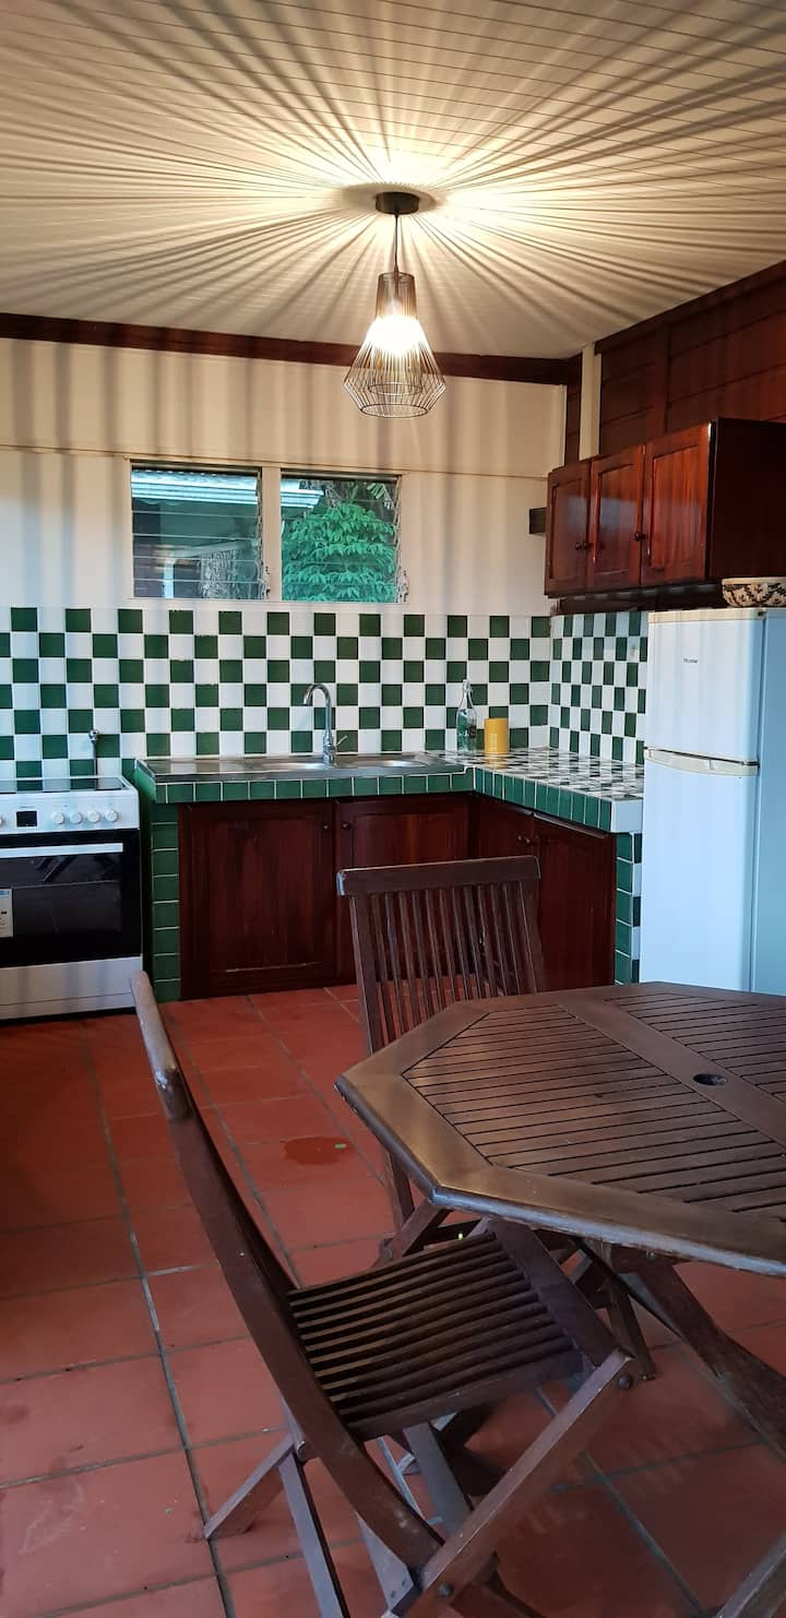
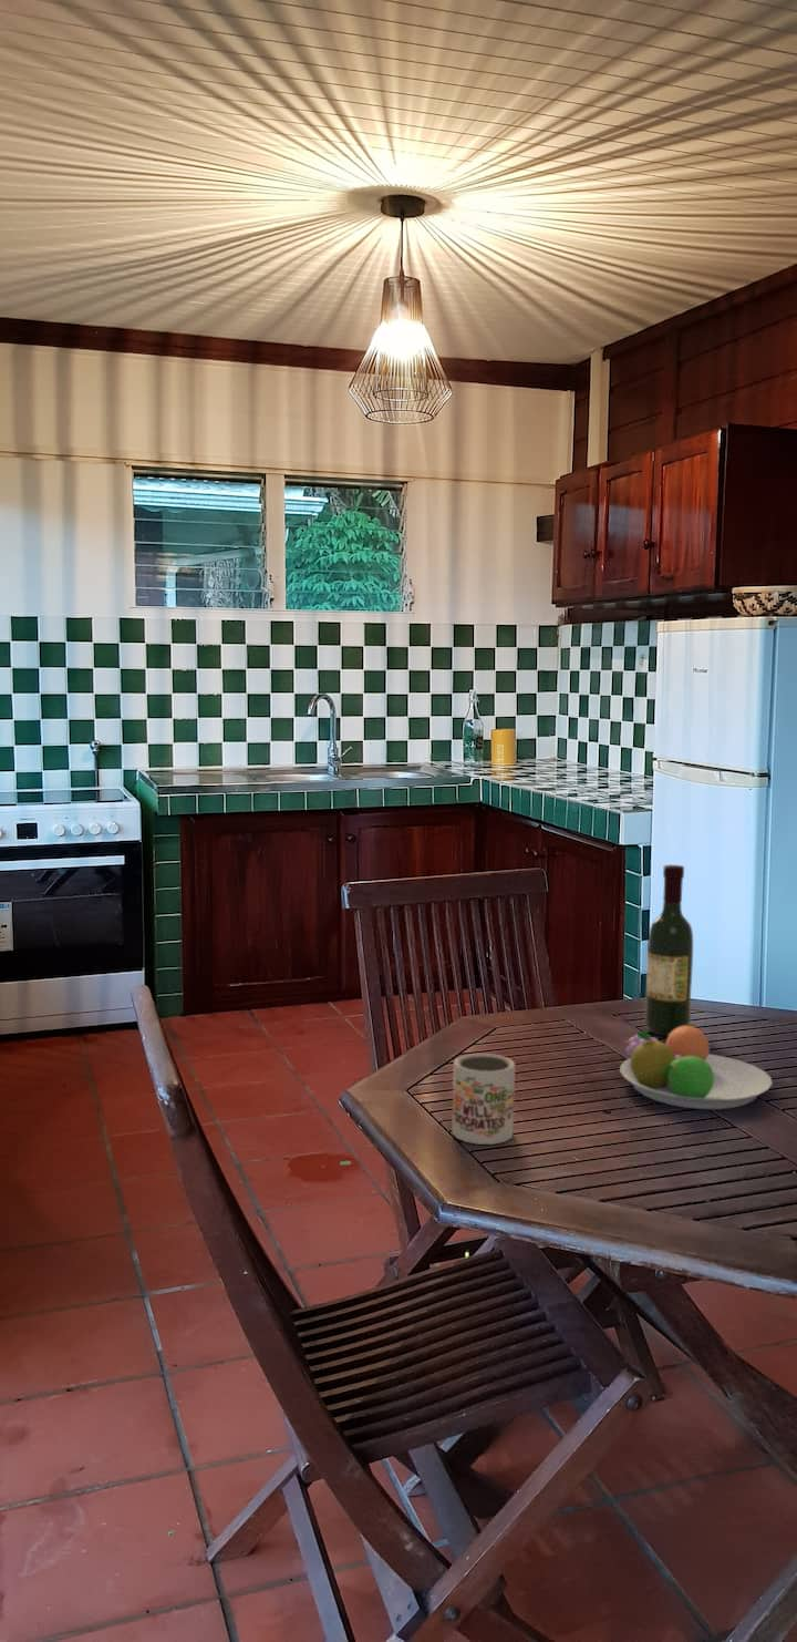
+ mug [452,1053,516,1146]
+ wine bottle [644,864,694,1037]
+ fruit bowl [619,1023,773,1110]
